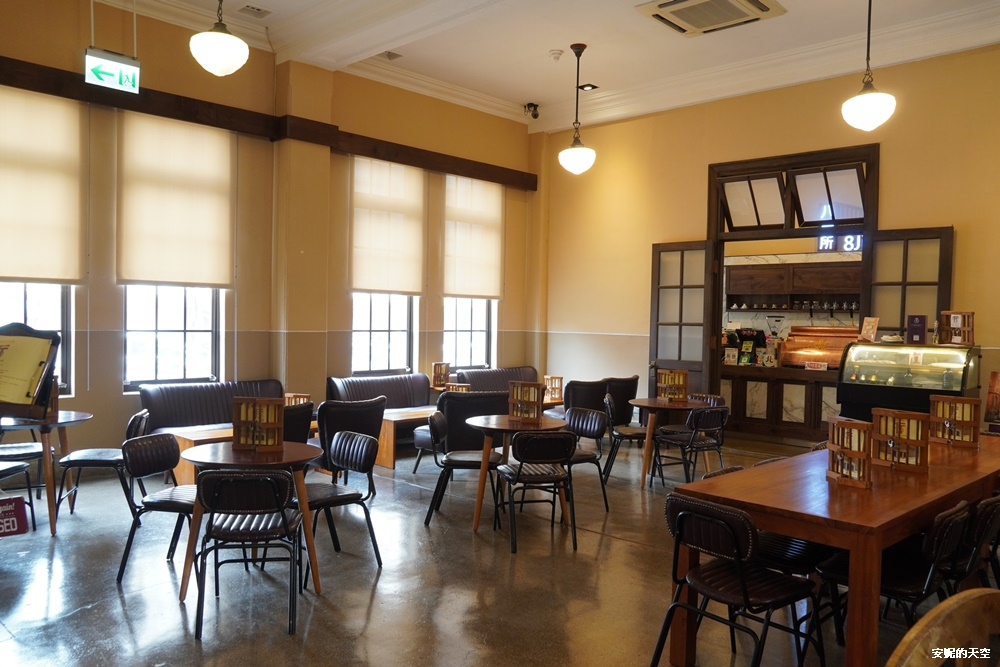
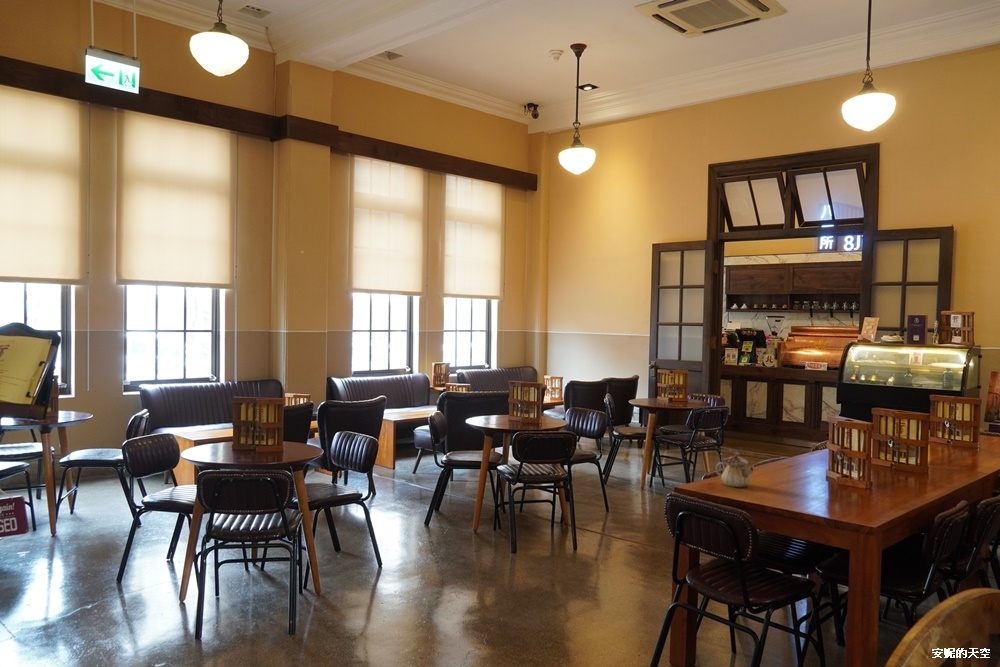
+ teapot [715,451,755,488]
